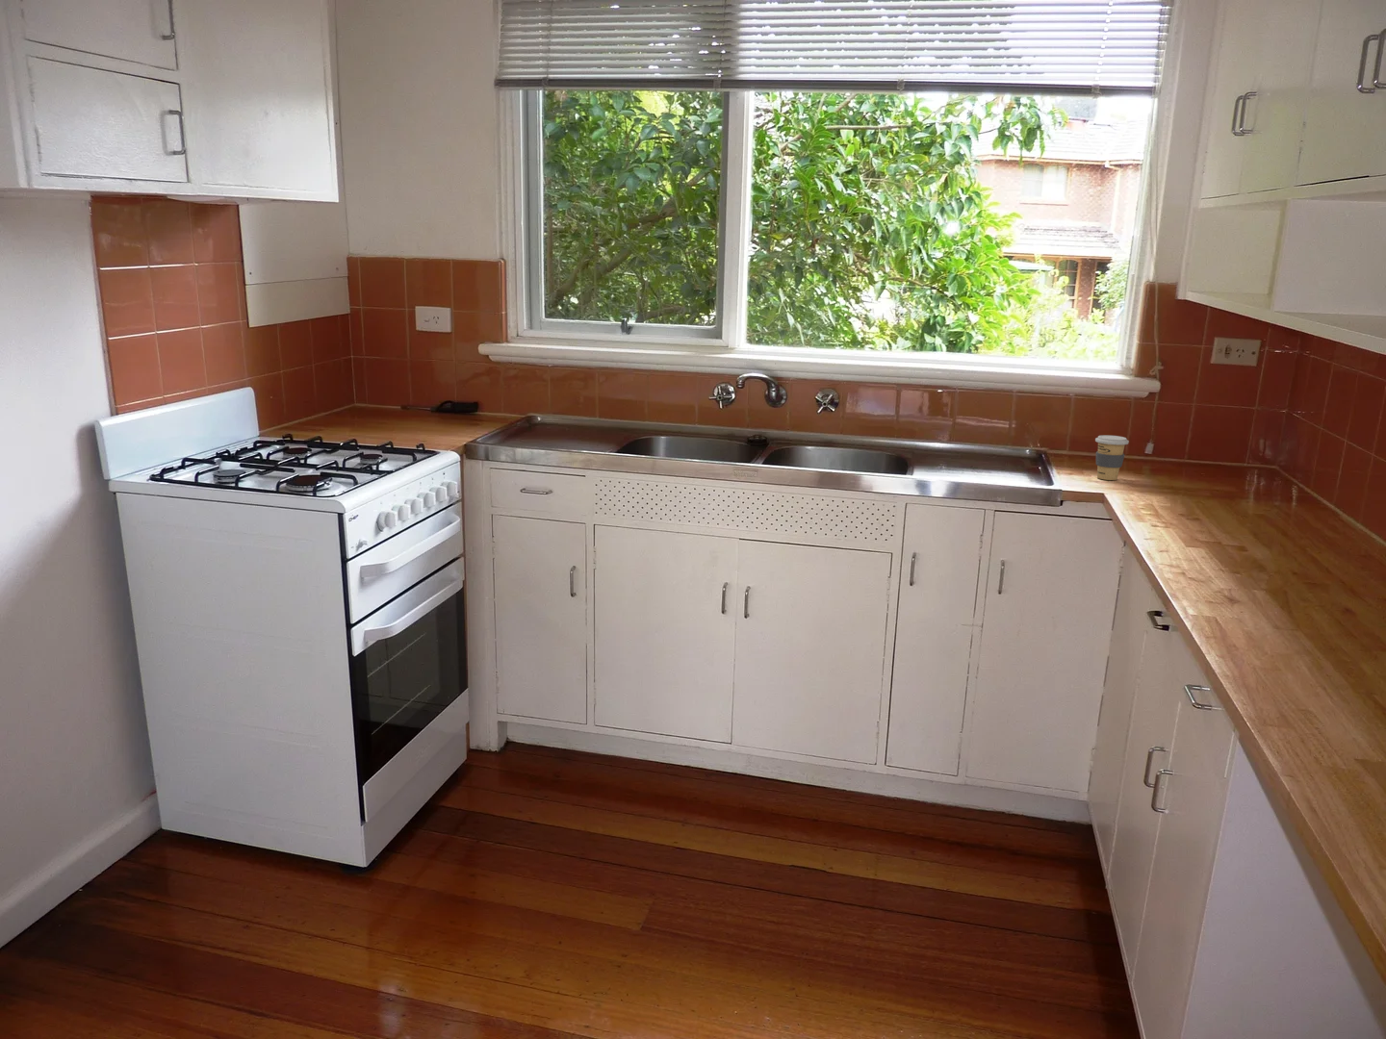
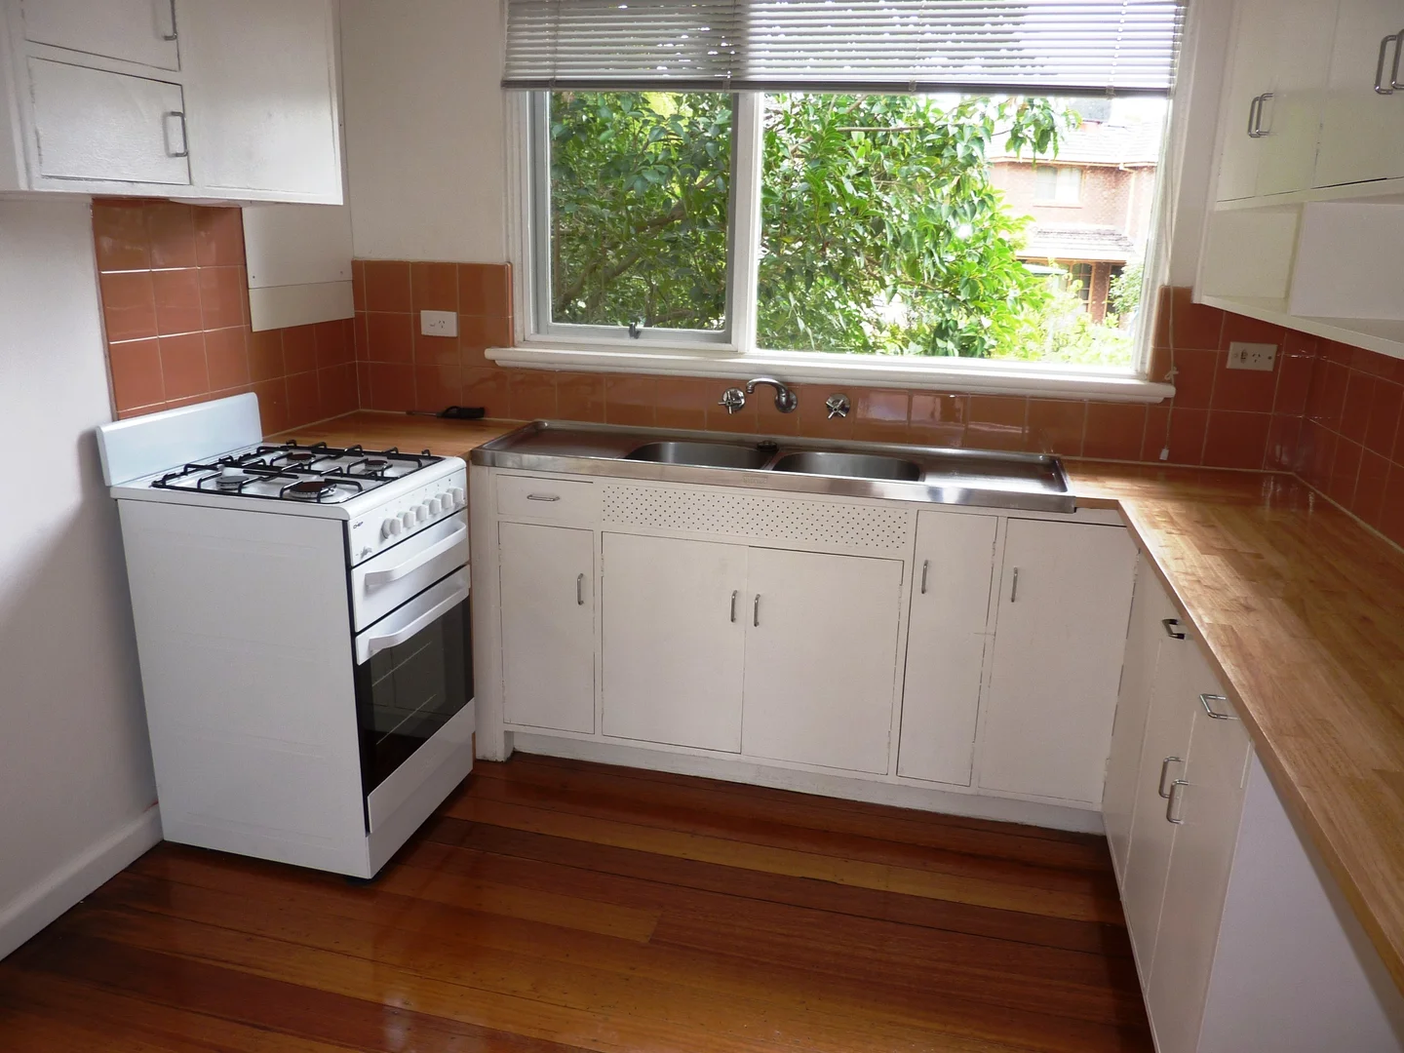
- coffee cup [1095,434,1130,481]
